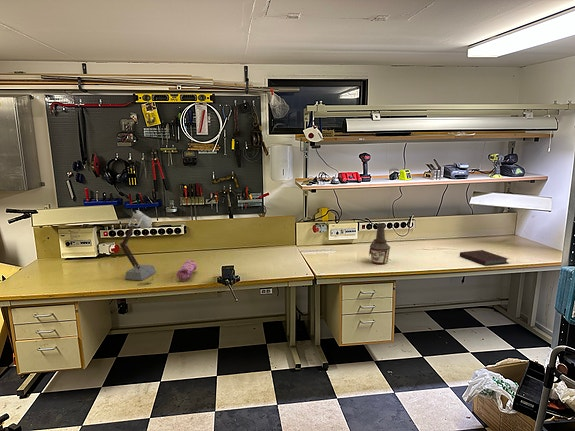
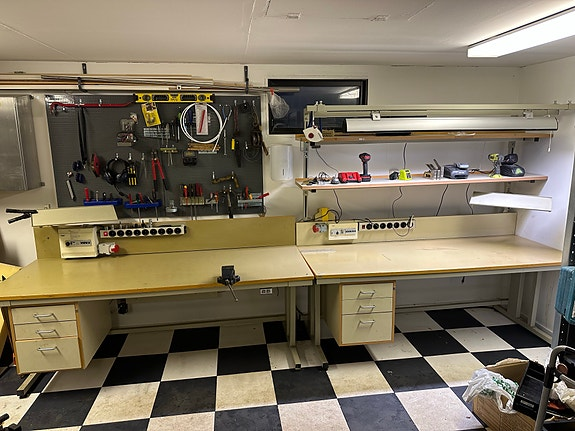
- bottle [368,222,391,265]
- desk lamp [119,209,157,287]
- pencil case [176,259,198,282]
- notebook [459,249,509,267]
